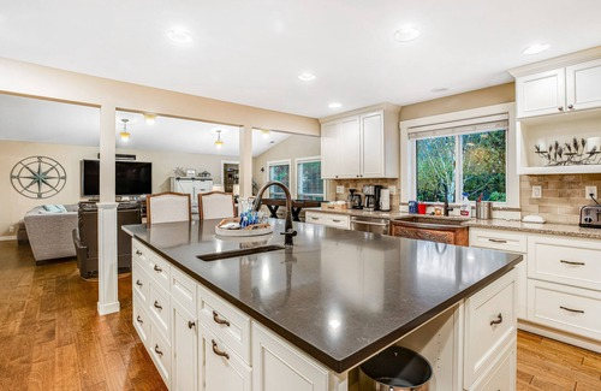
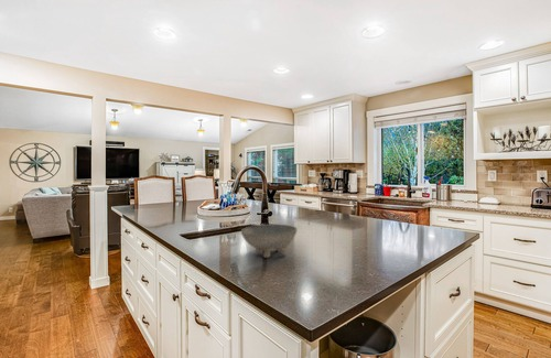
+ bowl [240,224,299,259]
